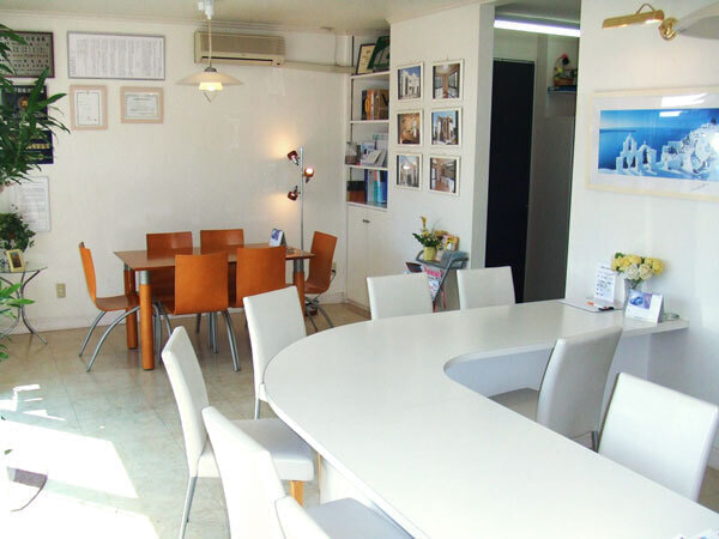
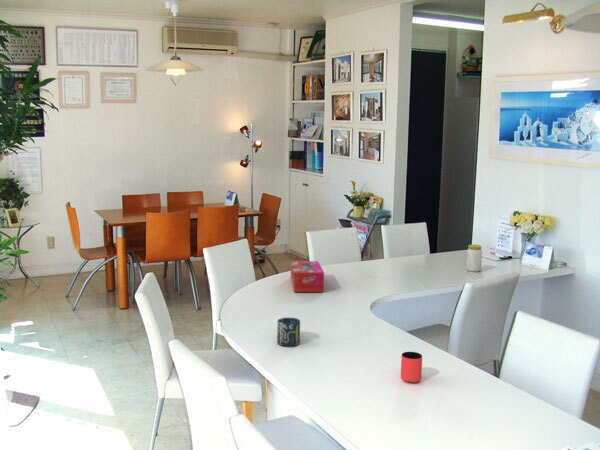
+ cup [276,317,301,347]
+ jar [465,244,483,273]
+ cup [400,351,423,384]
+ tissue box [290,260,325,293]
